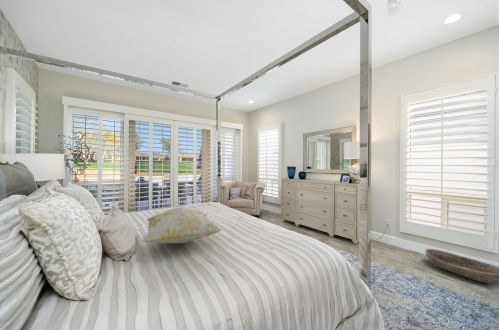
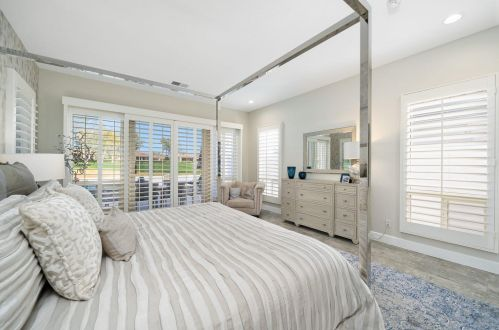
- basket [424,248,499,285]
- decorative pillow [141,206,224,244]
